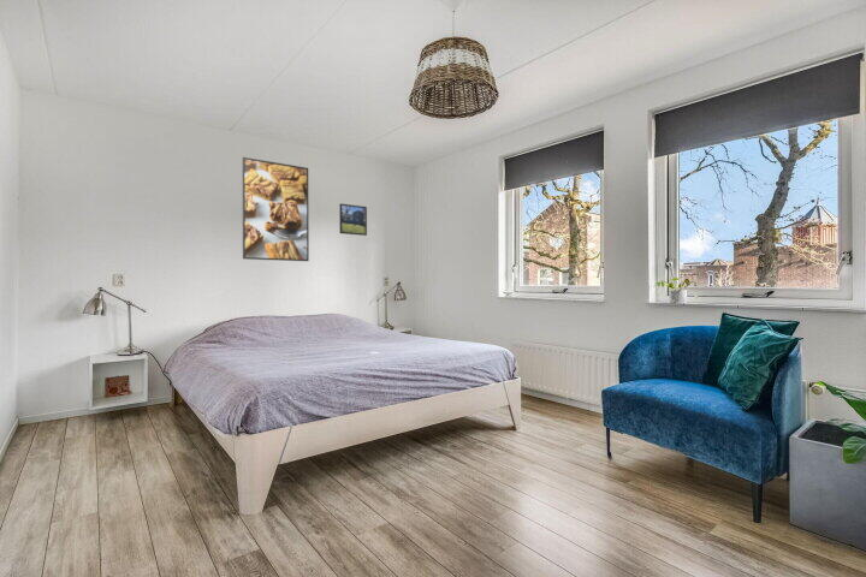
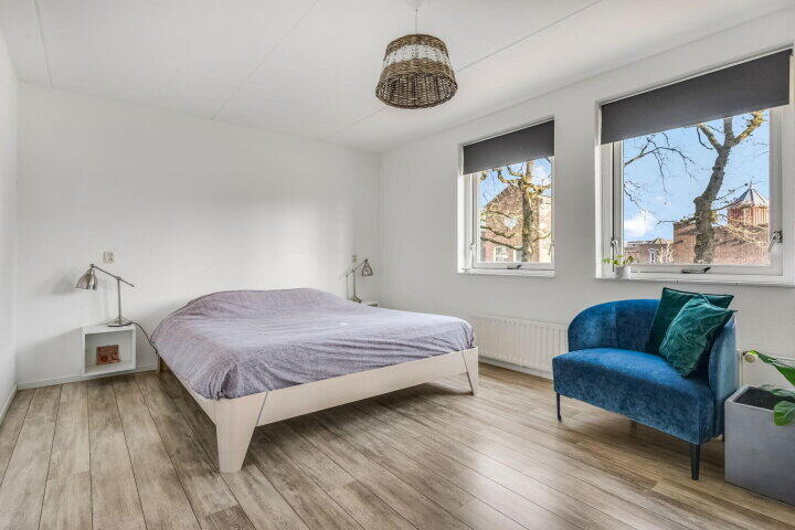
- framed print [242,156,310,262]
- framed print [338,203,368,237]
